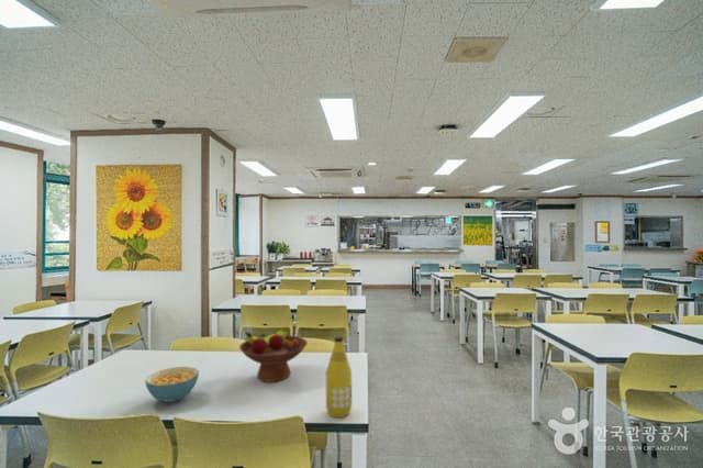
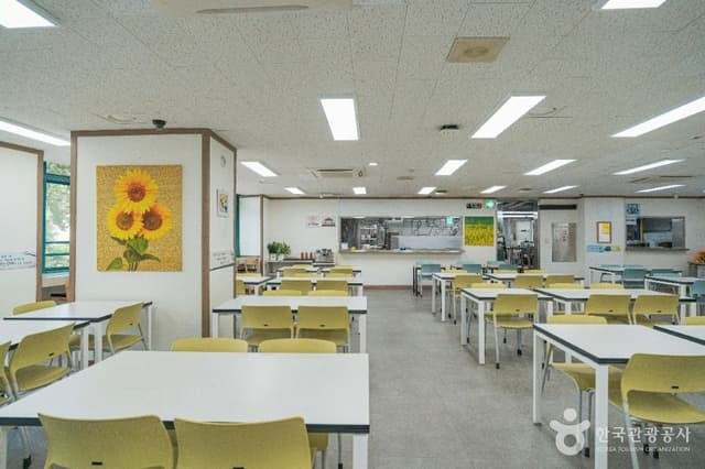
- fruit bowl [238,330,309,383]
- bottle [325,335,353,419]
- cereal bowl [144,366,200,403]
